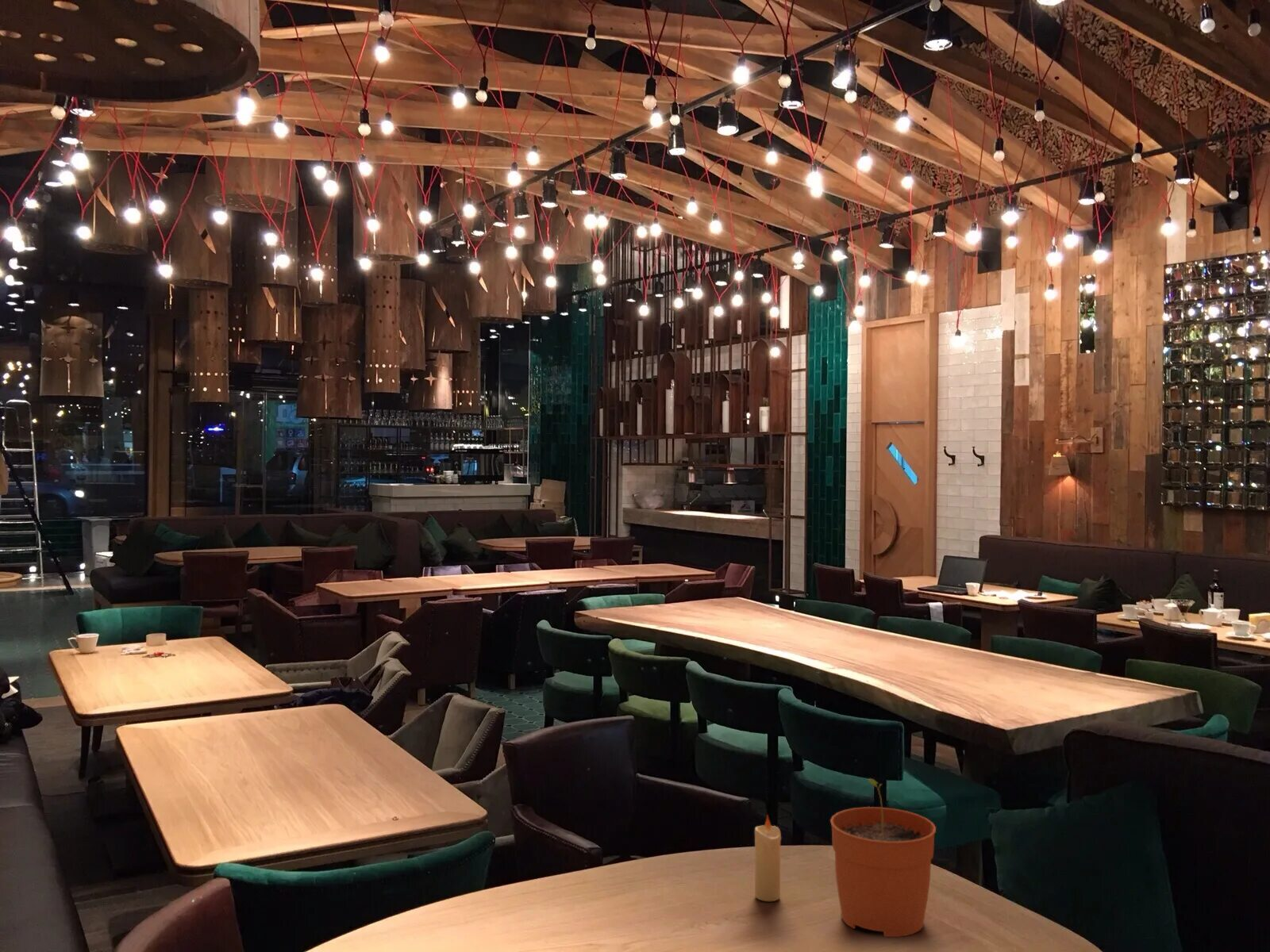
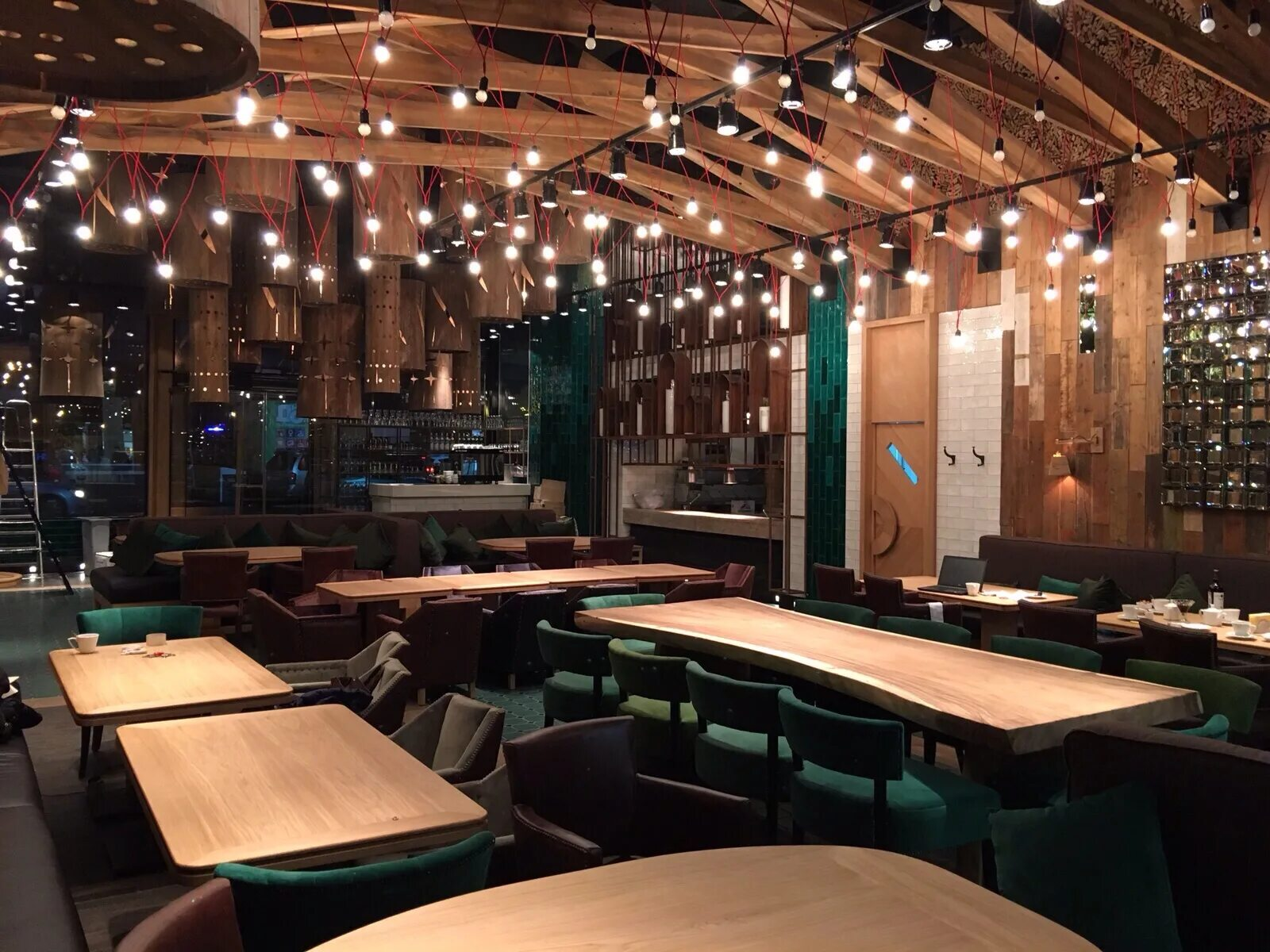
- plant pot [829,777,937,938]
- candle [754,814,782,902]
